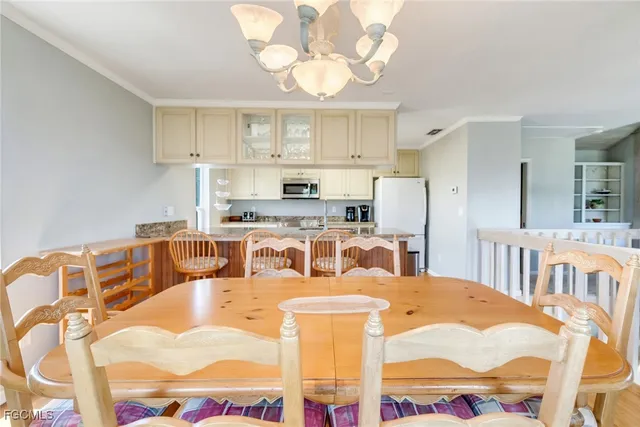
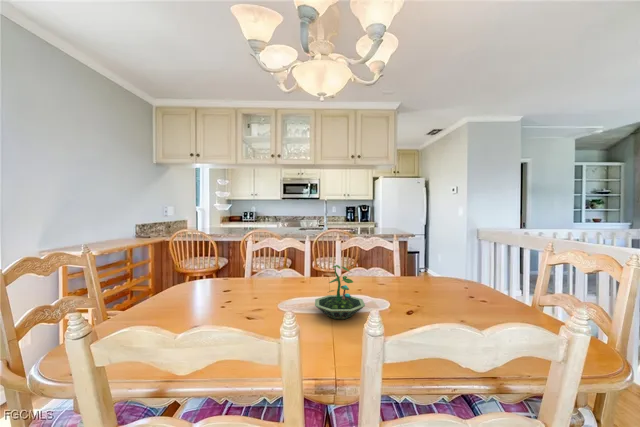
+ terrarium [314,264,366,320]
